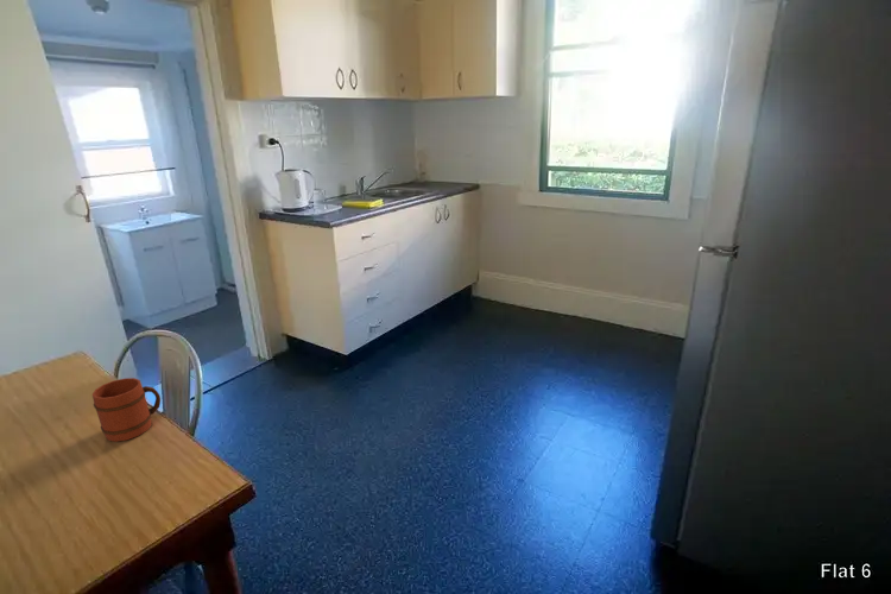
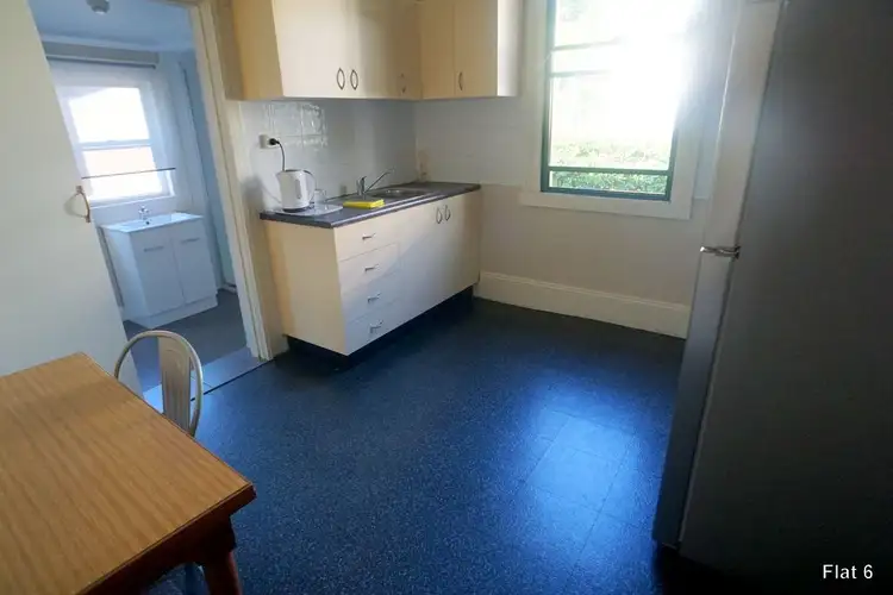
- mug [91,377,162,443]
